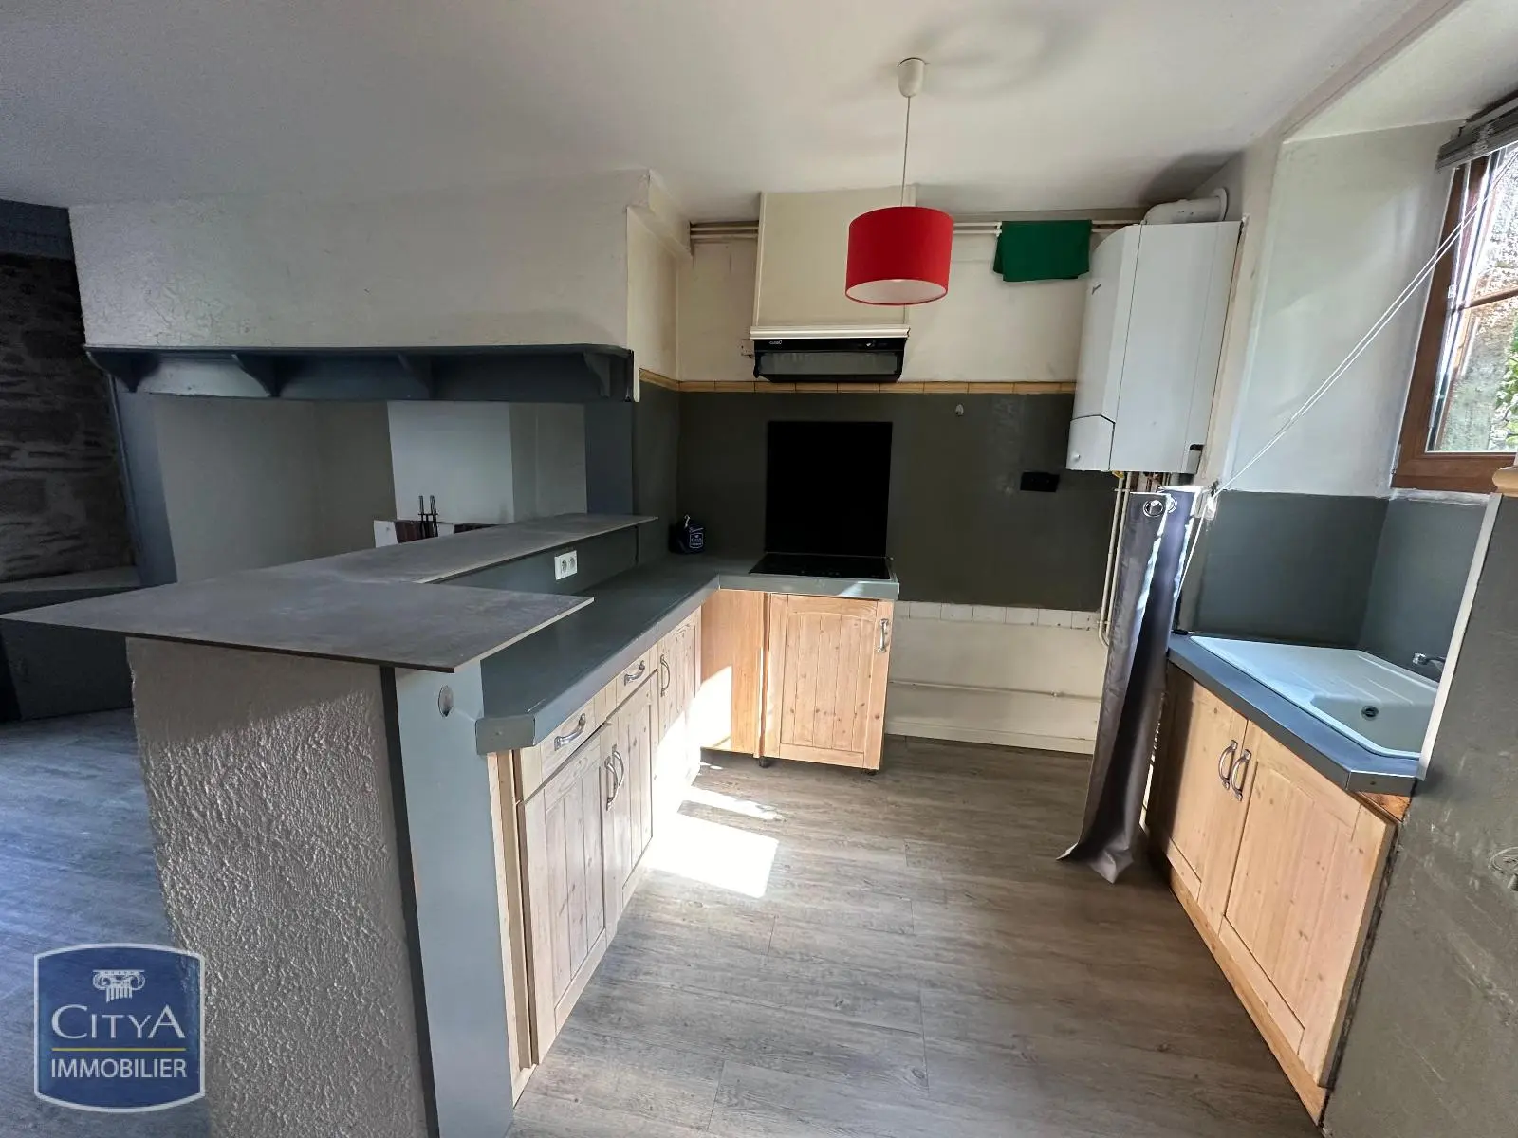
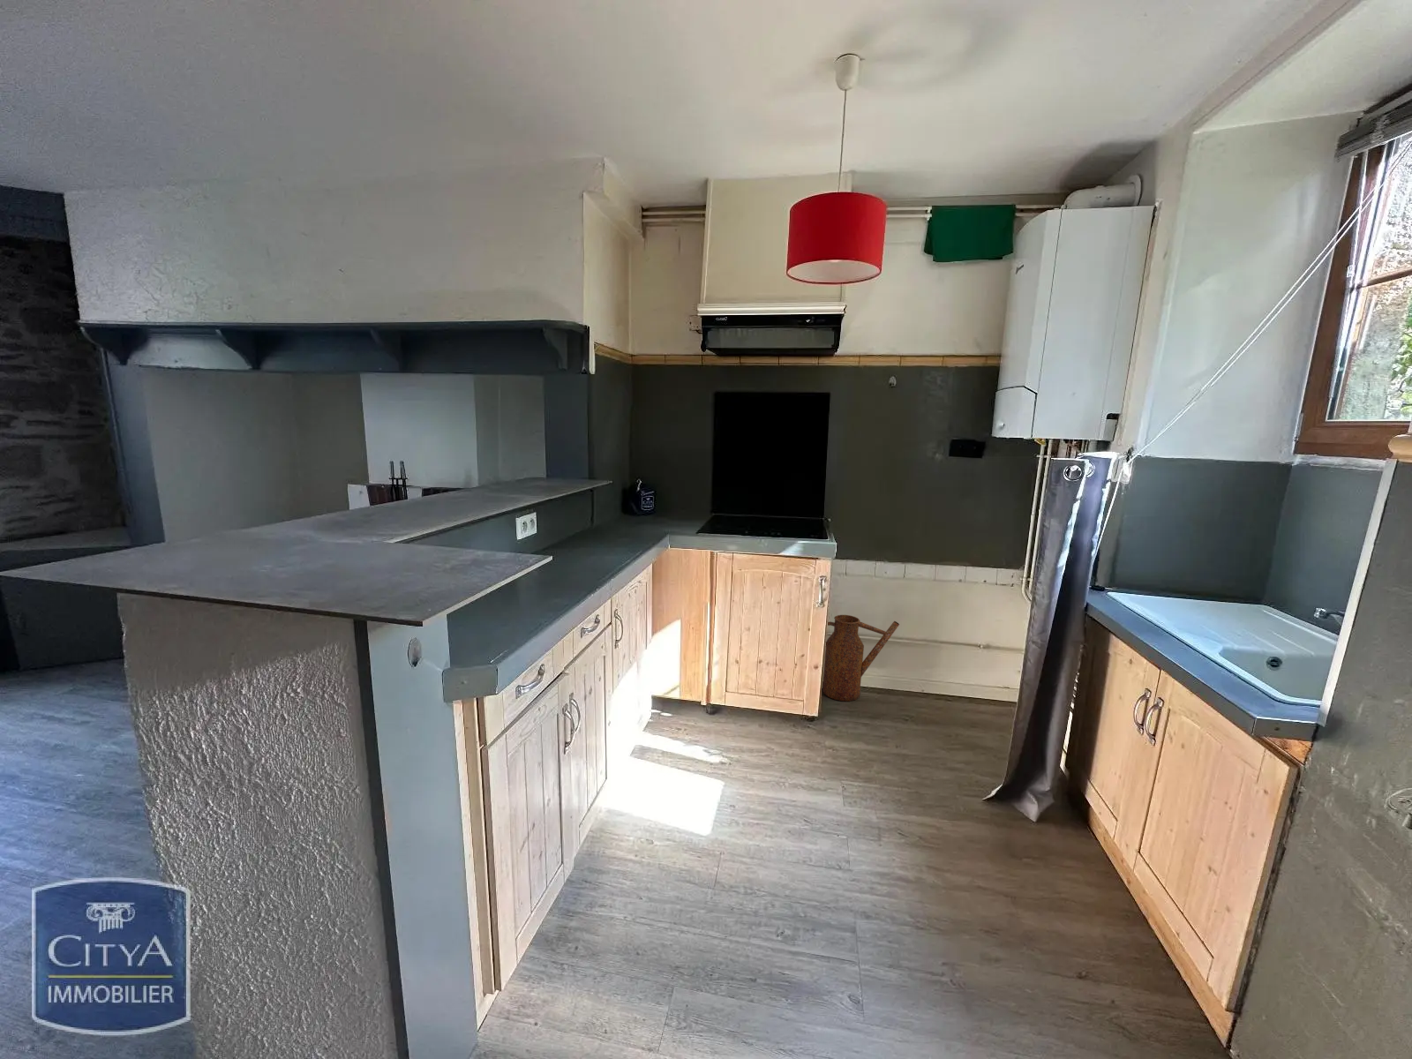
+ watering can [822,614,901,702]
